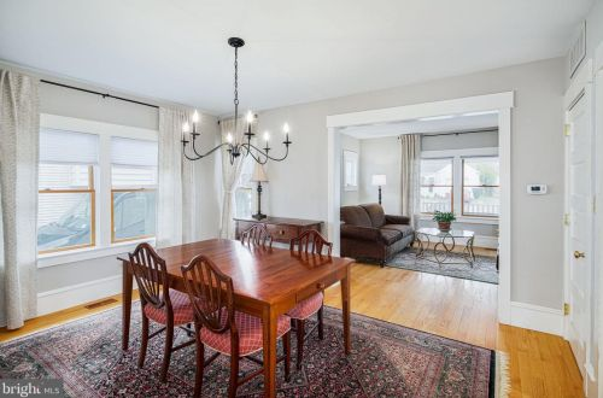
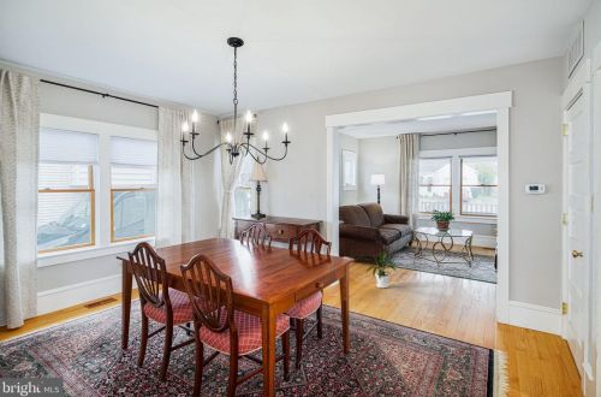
+ house plant [365,251,397,289]
